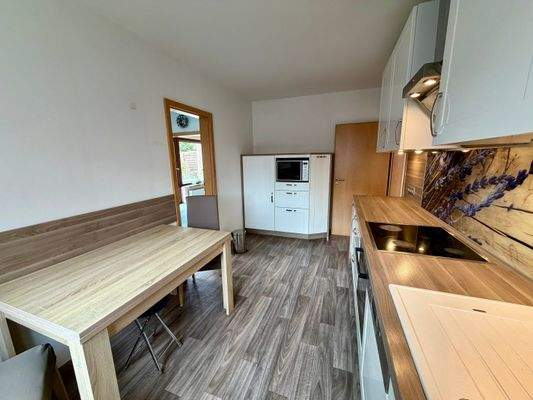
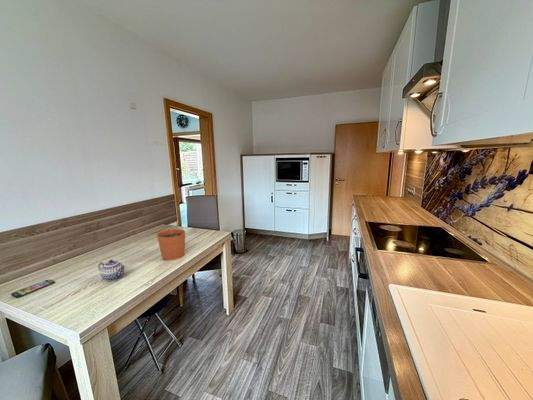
+ smartphone [10,279,56,299]
+ plant pot [156,220,186,262]
+ teapot [97,259,126,282]
